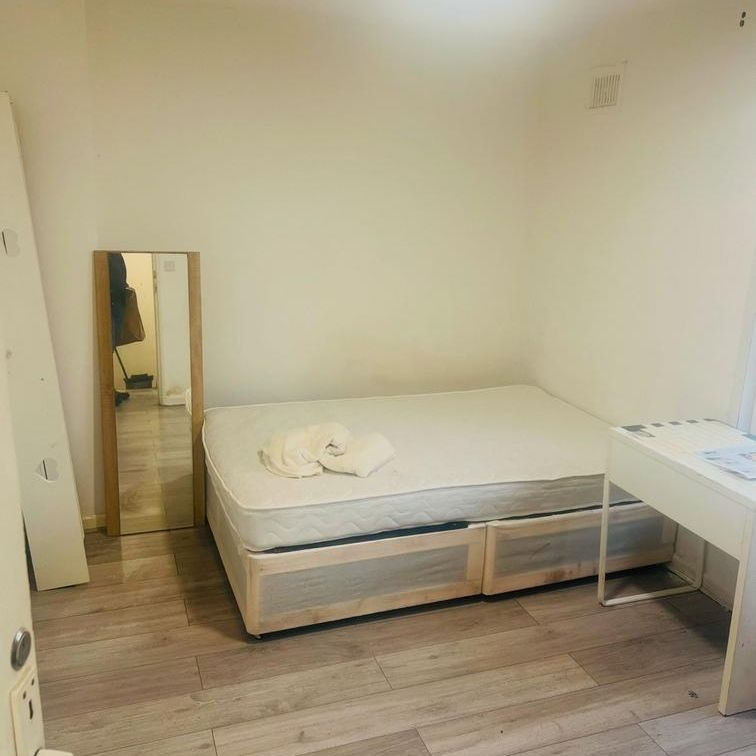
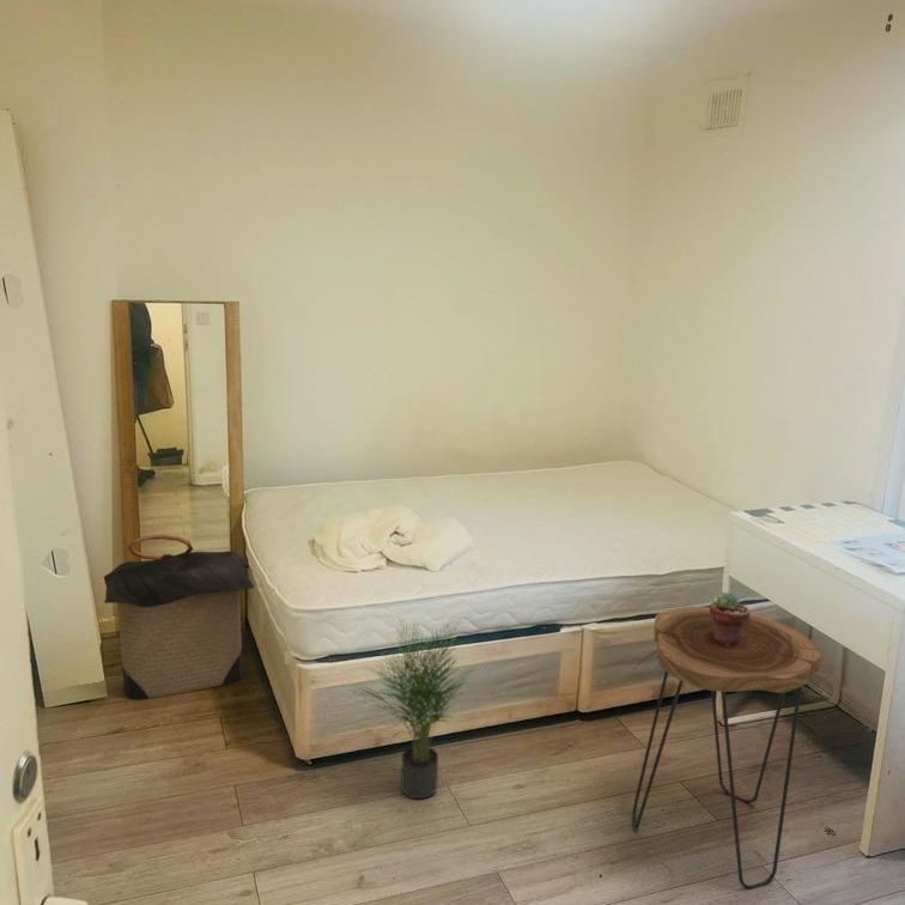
+ laundry hamper [103,534,255,700]
+ side table [631,606,822,891]
+ potted plant [350,617,479,800]
+ potted succulent [709,591,751,645]
